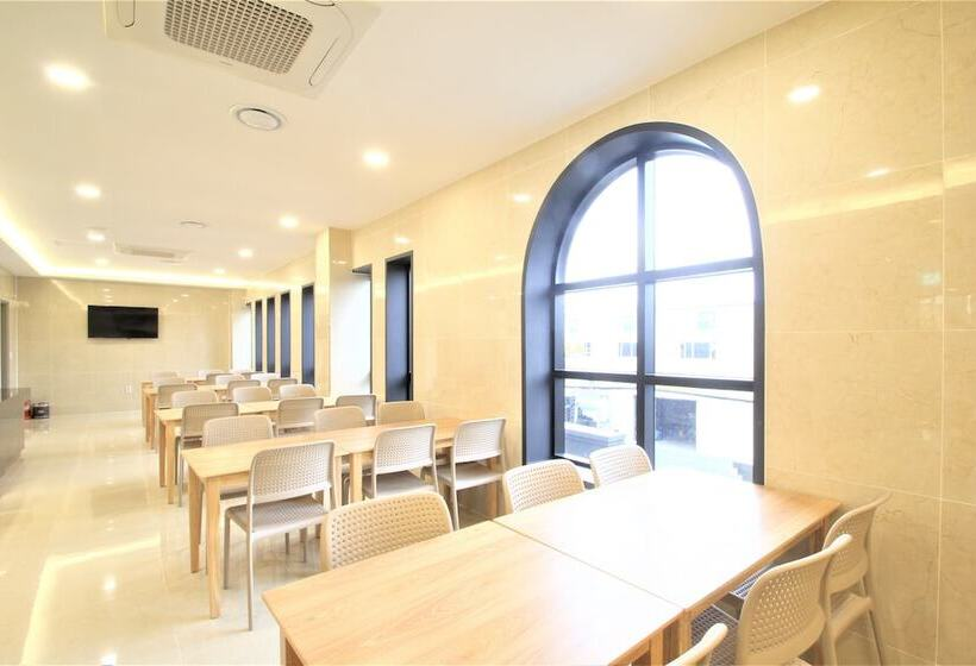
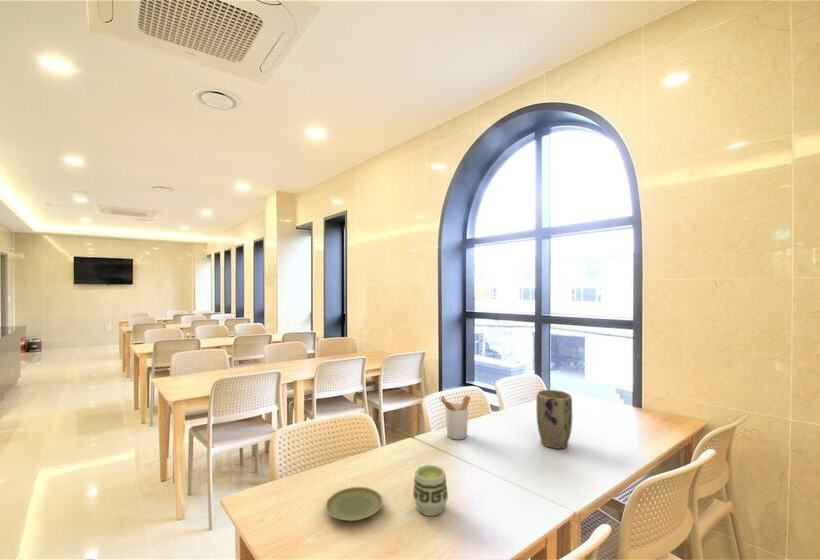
+ plate [325,486,384,522]
+ cup [412,464,449,517]
+ utensil holder [438,395,471,440]
+ plant pot [535,389,573,450]
